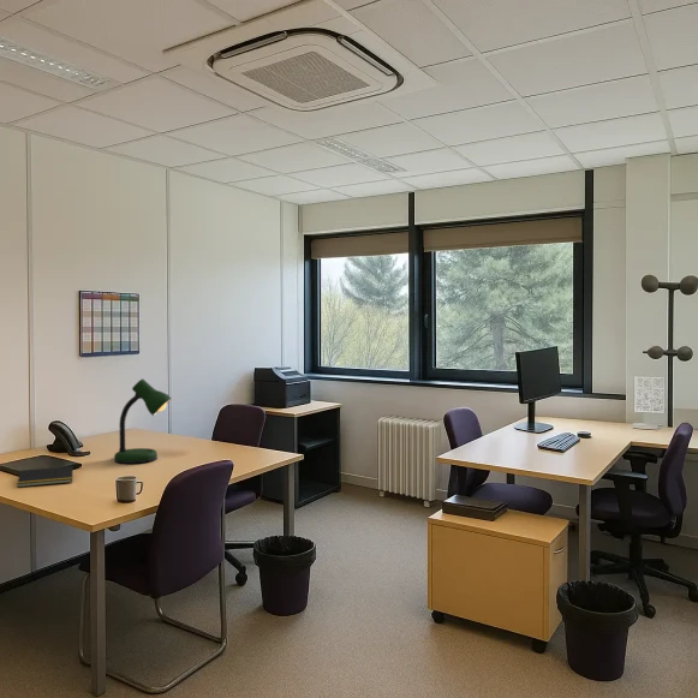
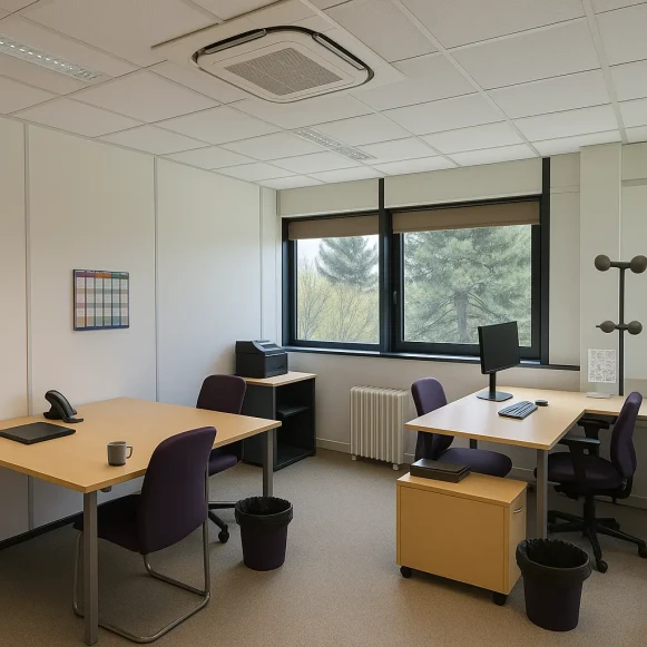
- desk lamp [113,378,173,465]
- notepad [17,465,74,488]
